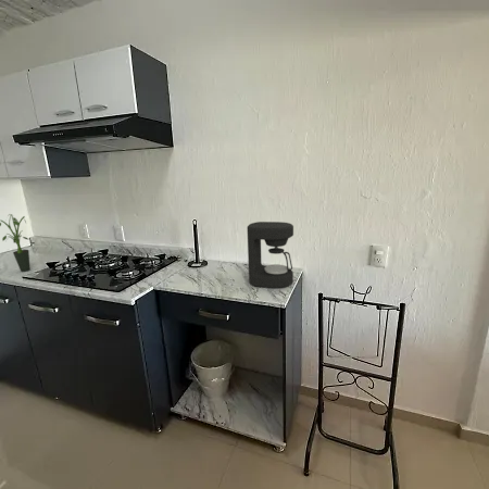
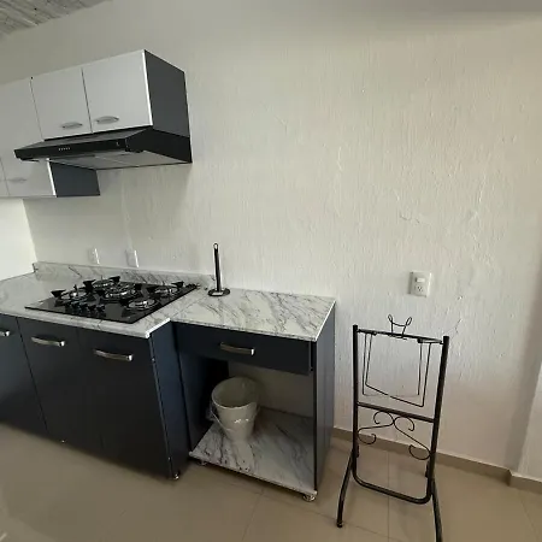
- potted plant [0,213,32,273]
- coffee maker [246,221,294,289]
